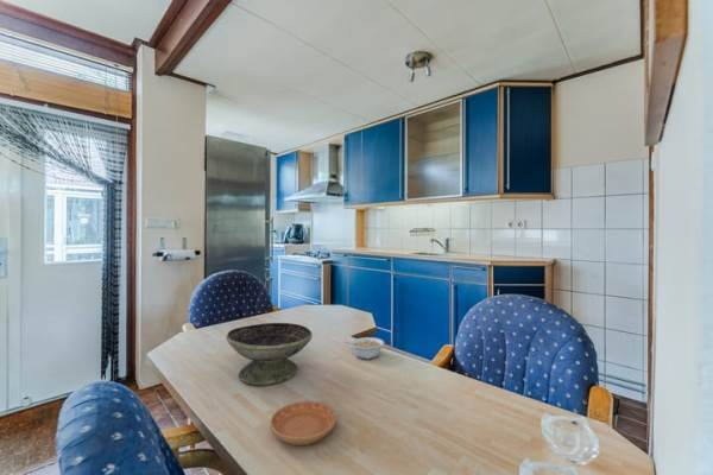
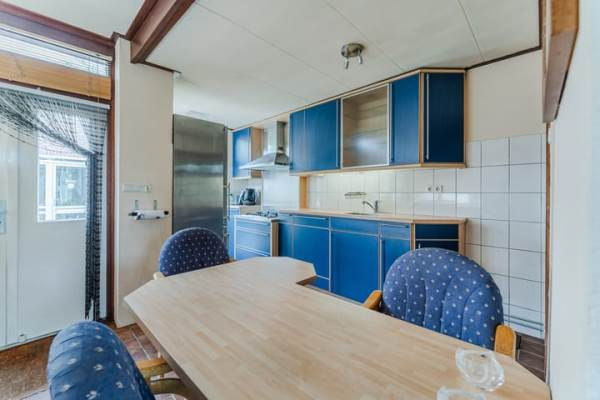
- decorative bowl [225,322,314,386]
- legume [342,336,385,360]
- saucer [269,400,337,446]
